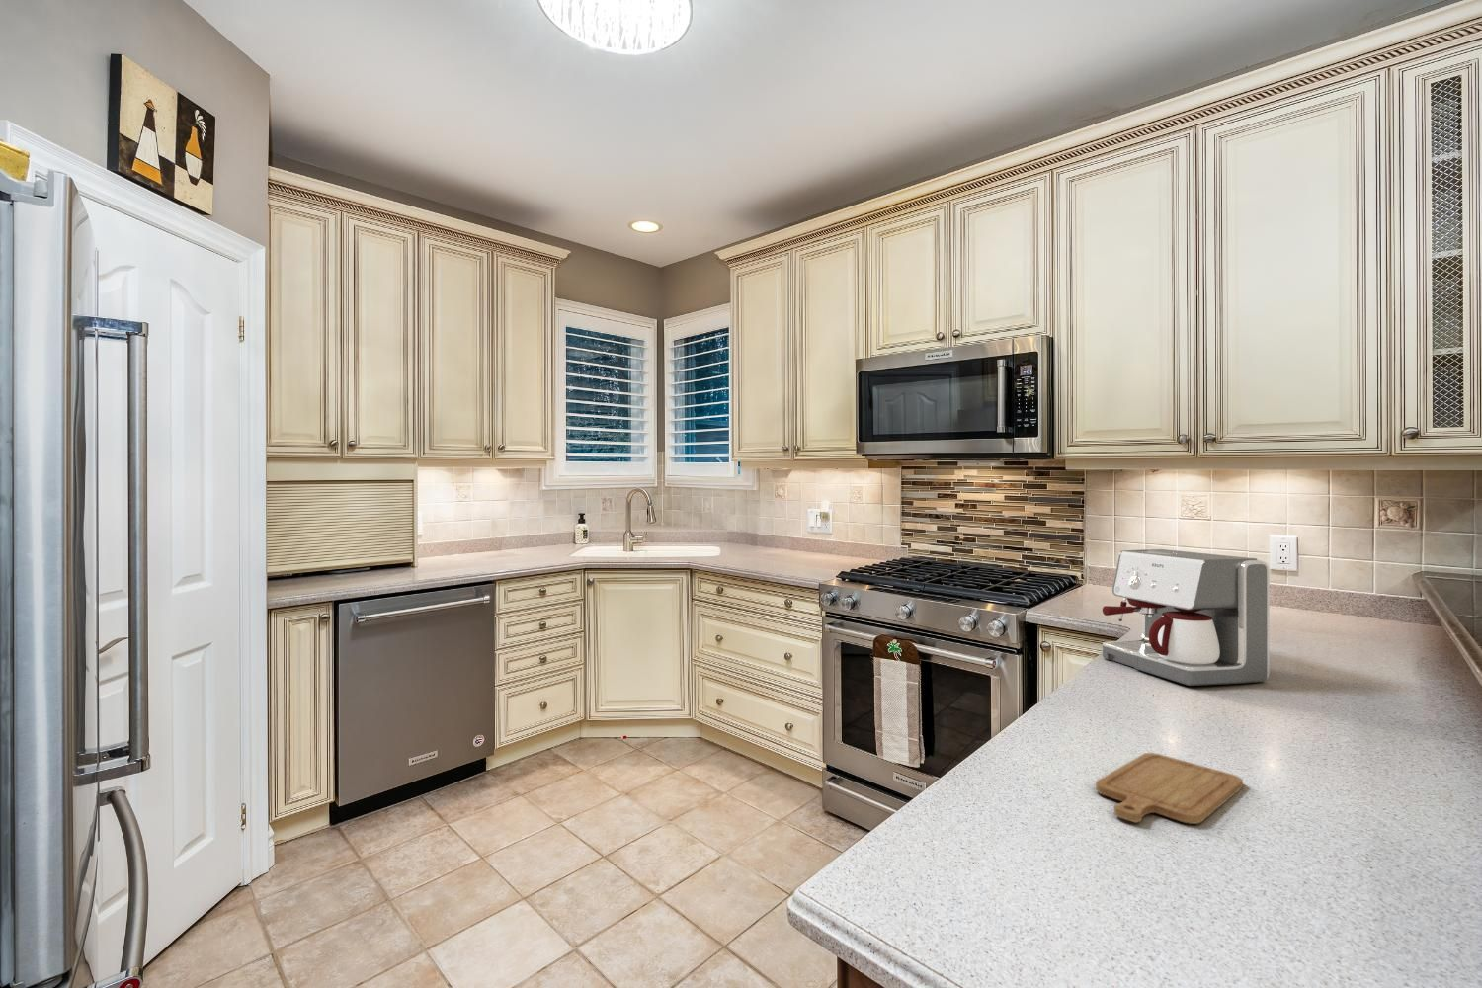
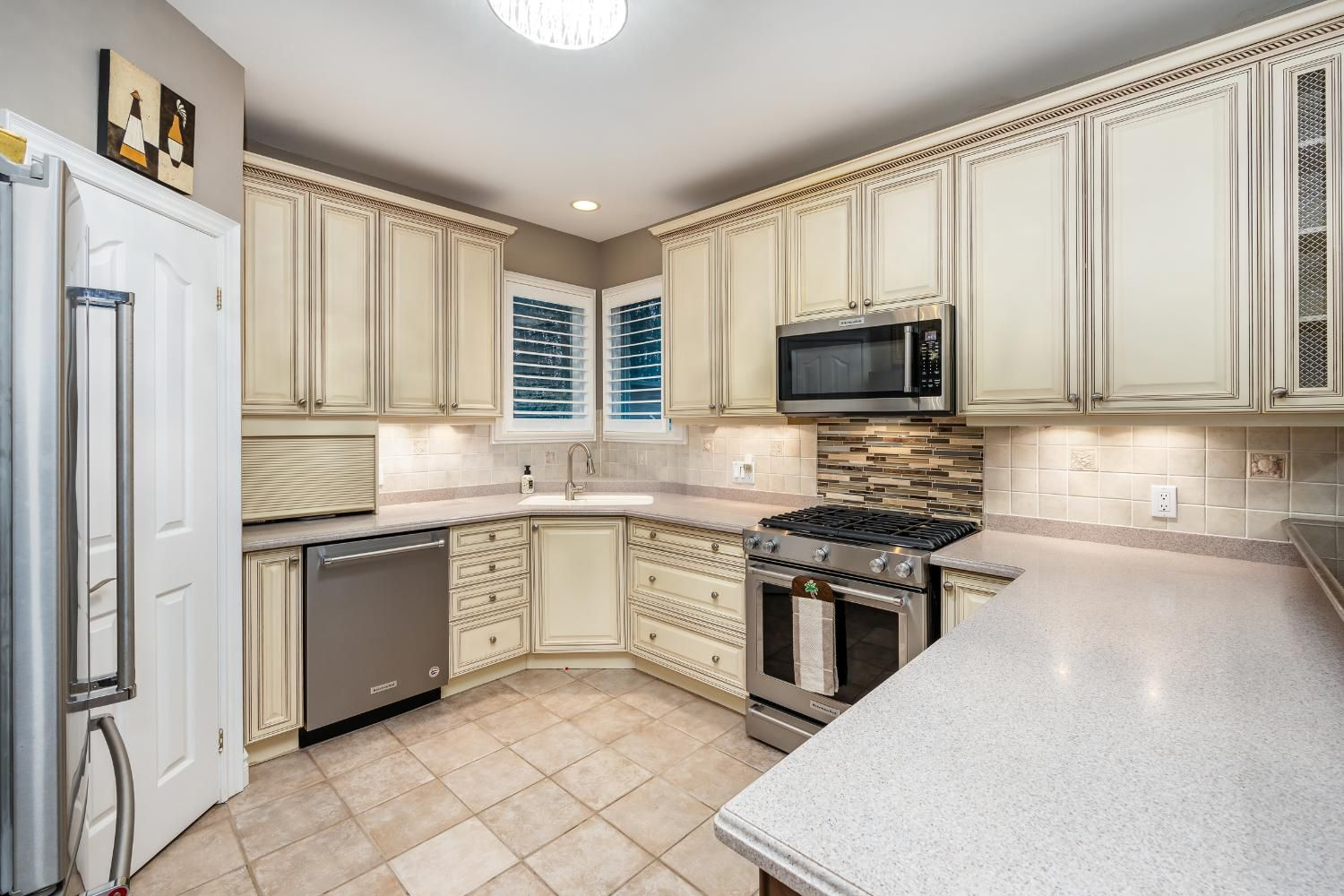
- chopping board [1095,752,1244,825]
- coffee maker [1102,548,1270,687]
